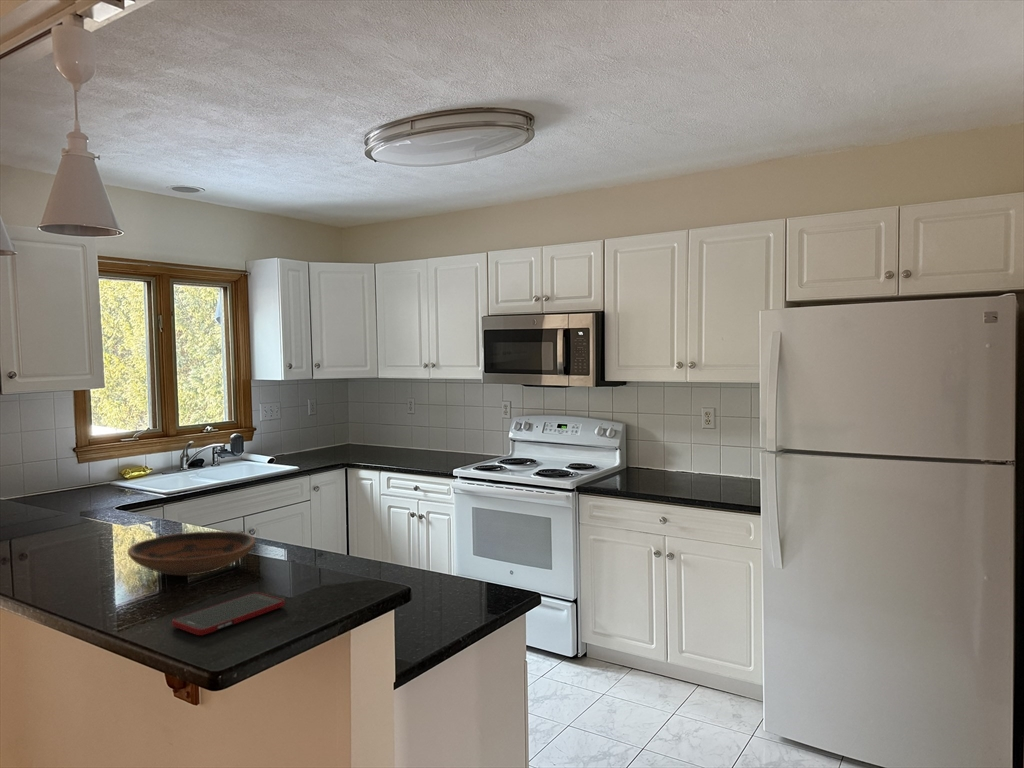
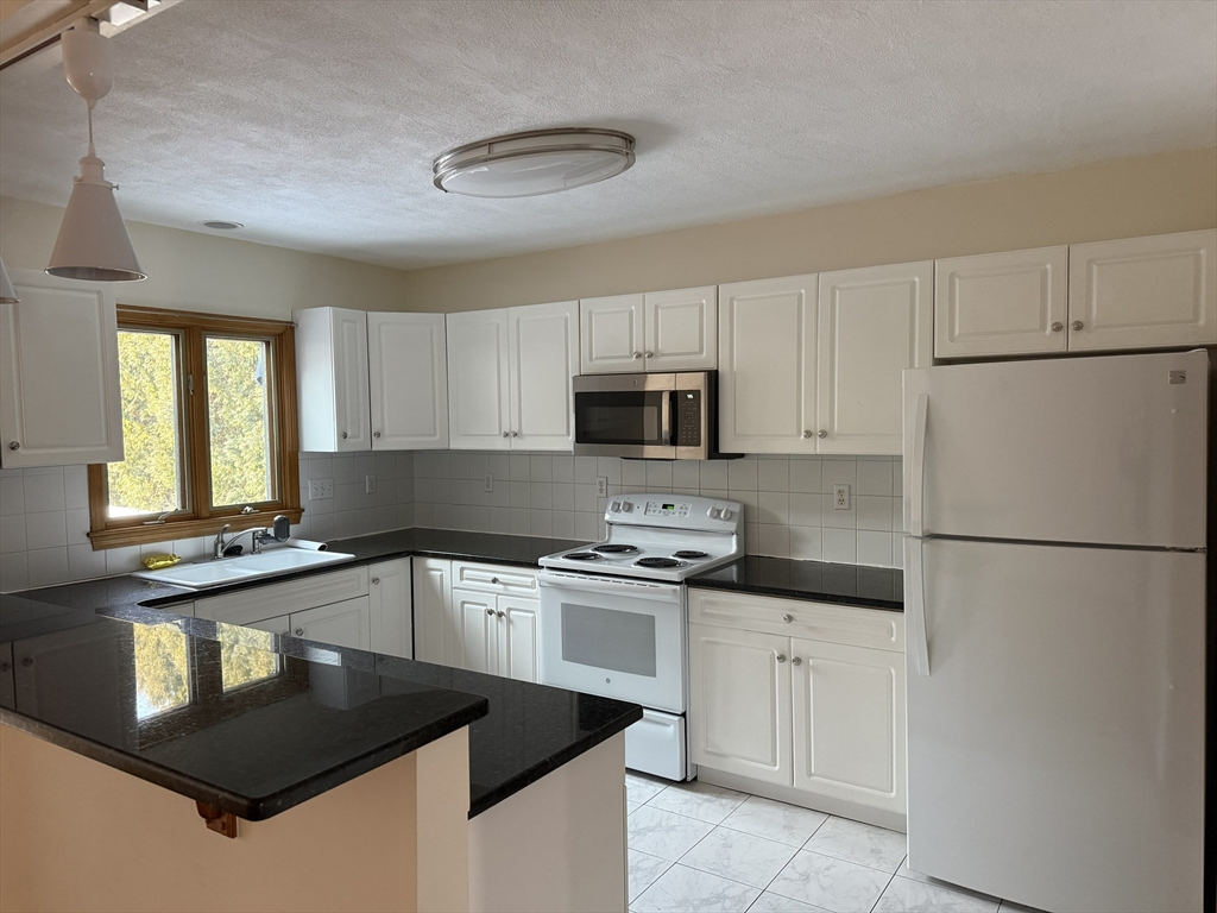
- bowl [127,530,256,577]
- cell phone [171,591,286,636]
